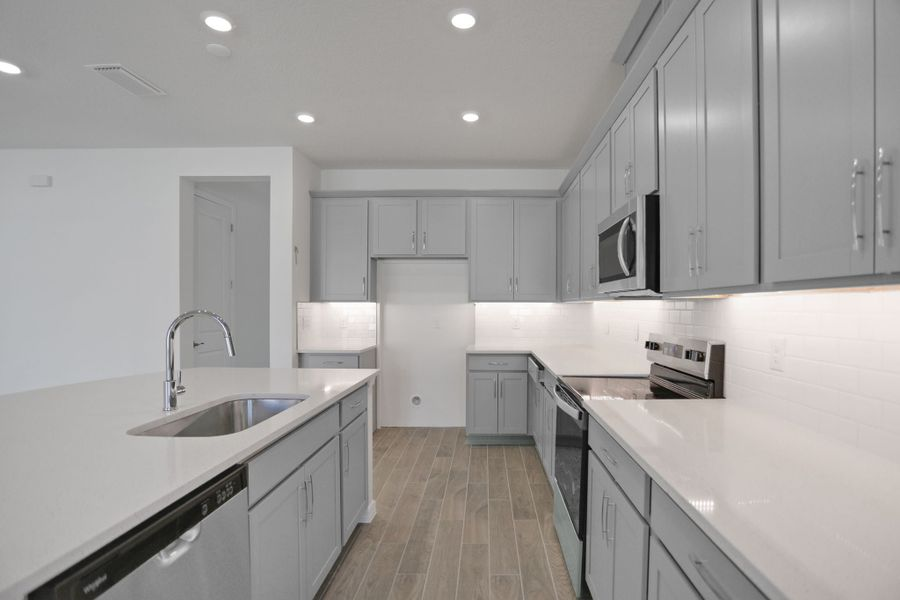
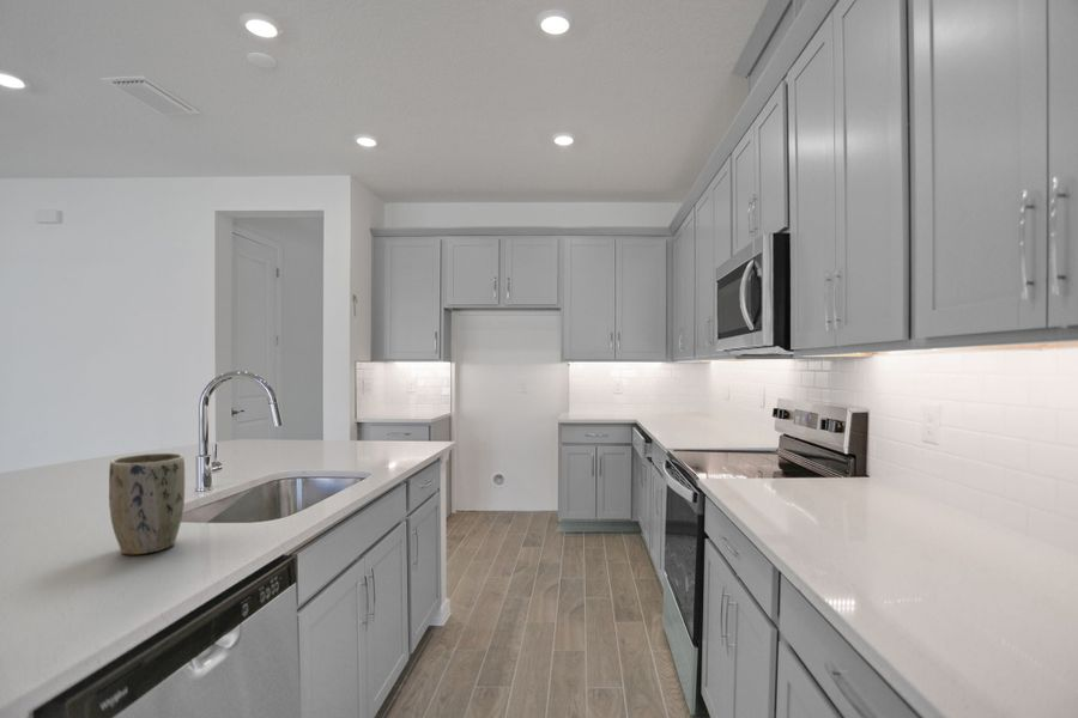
+ plant pot [108,452,186,555]
